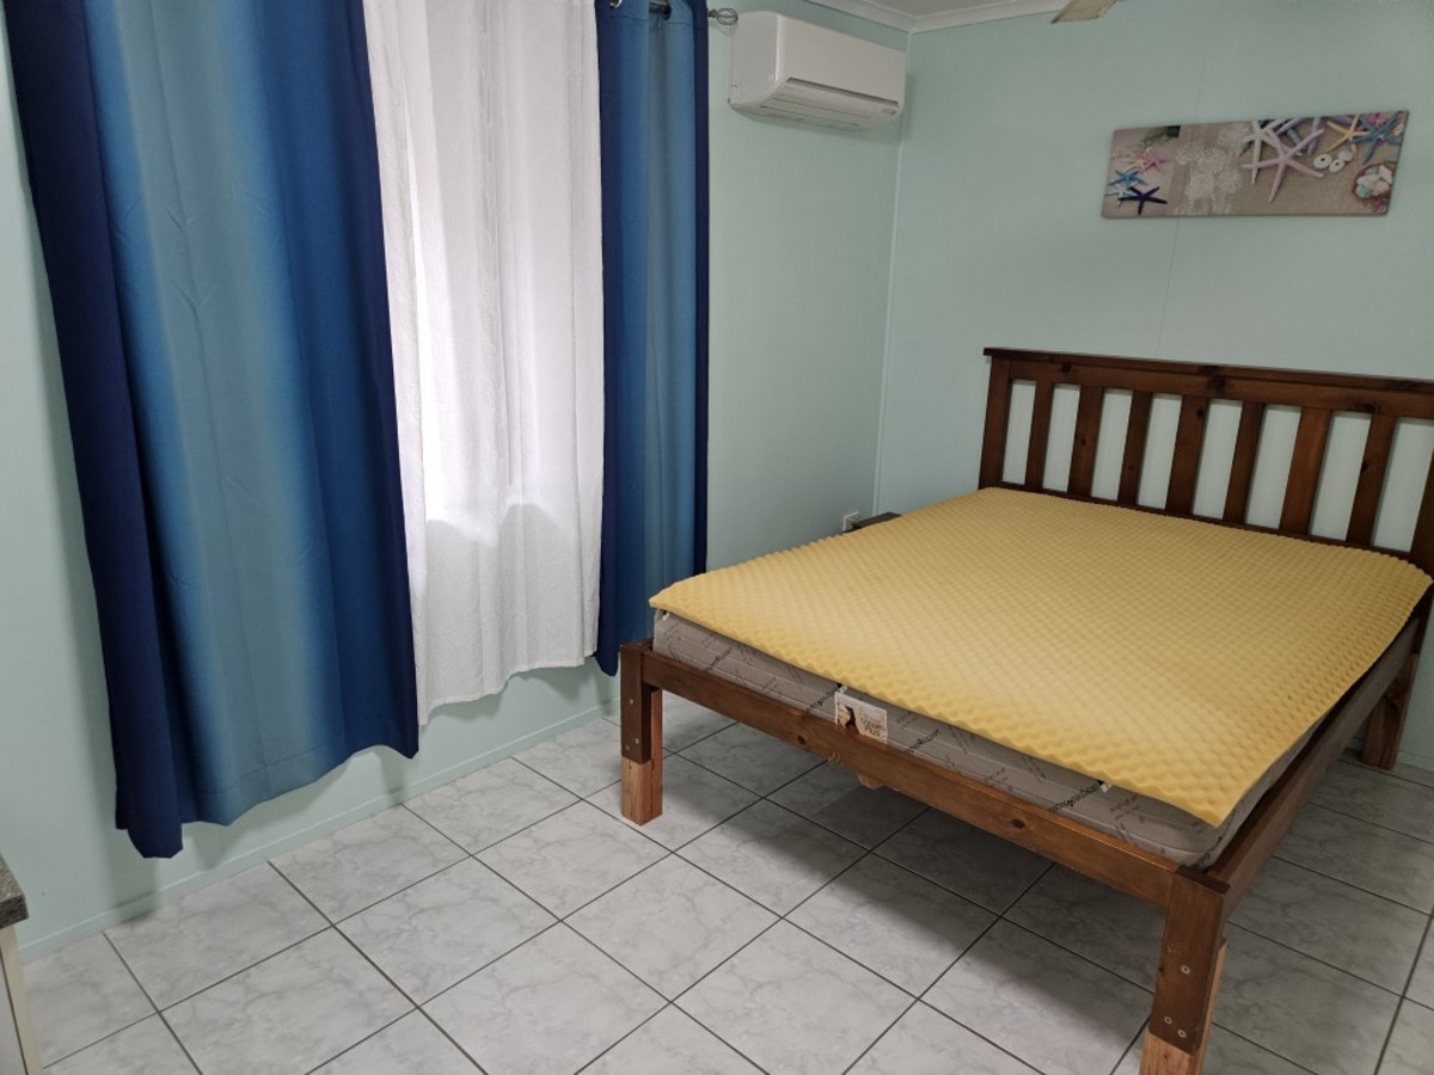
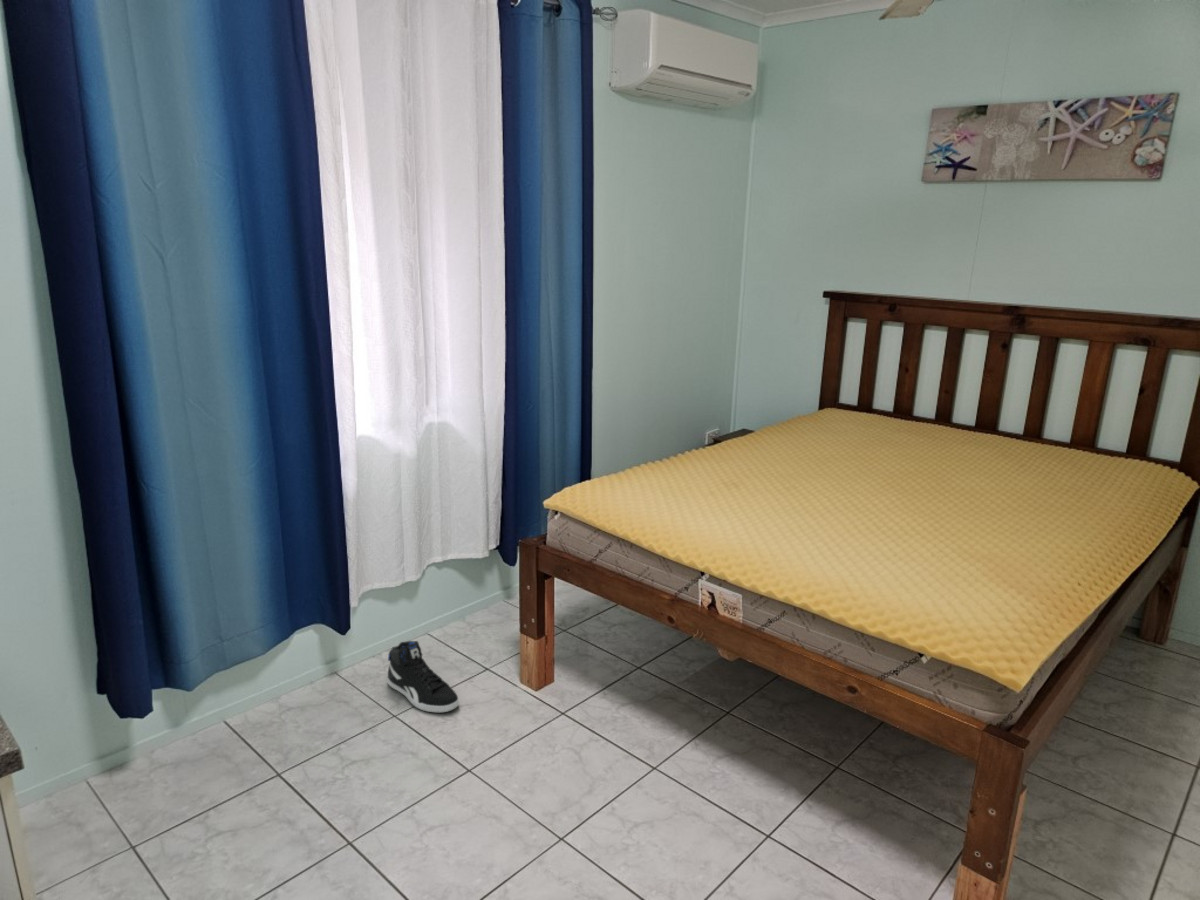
+ sneaker [387,640,460,713]
